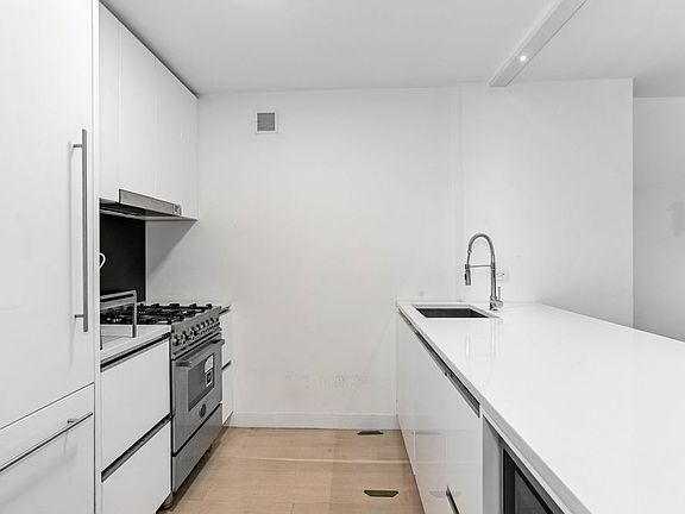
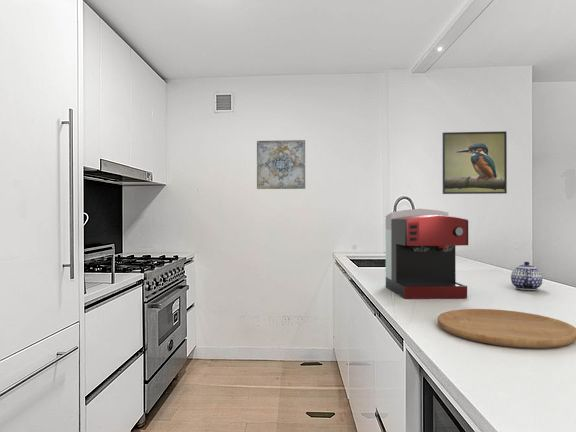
+ teapot [510,261,543,291]
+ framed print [441,130,508,195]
+ wall art [256,139,306,190]
+ cutting board [437,308,576,349]
+ coffee maker [385,208,469,300]
